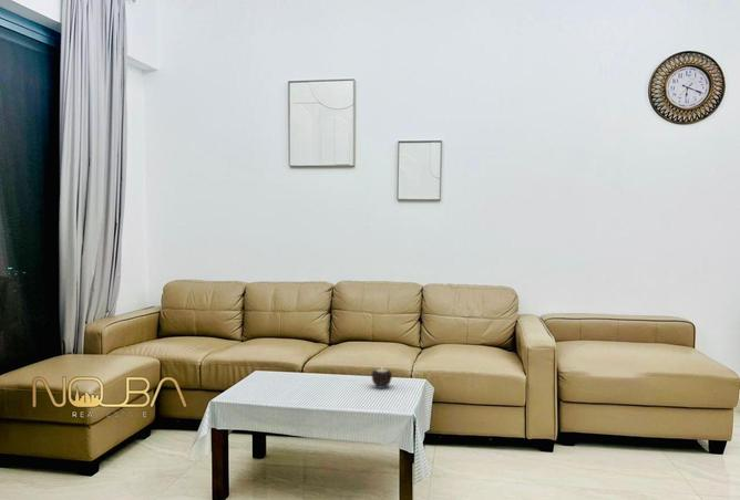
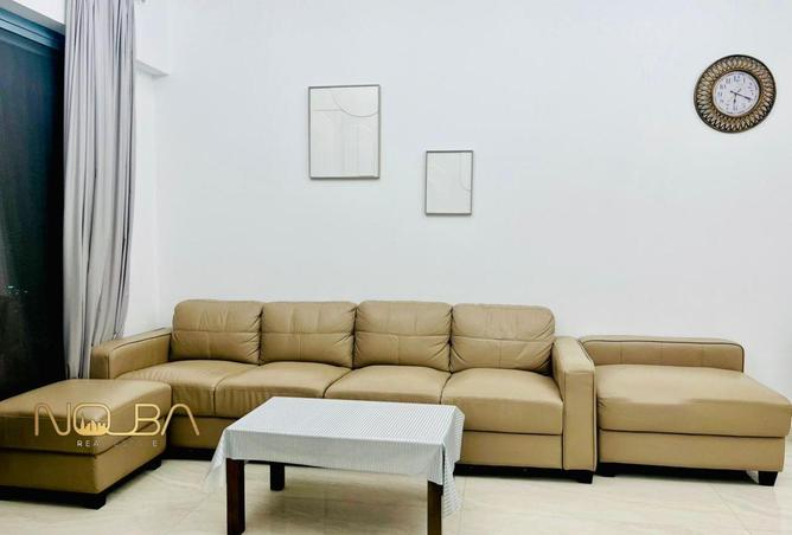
- candle [370,367,393,389]
